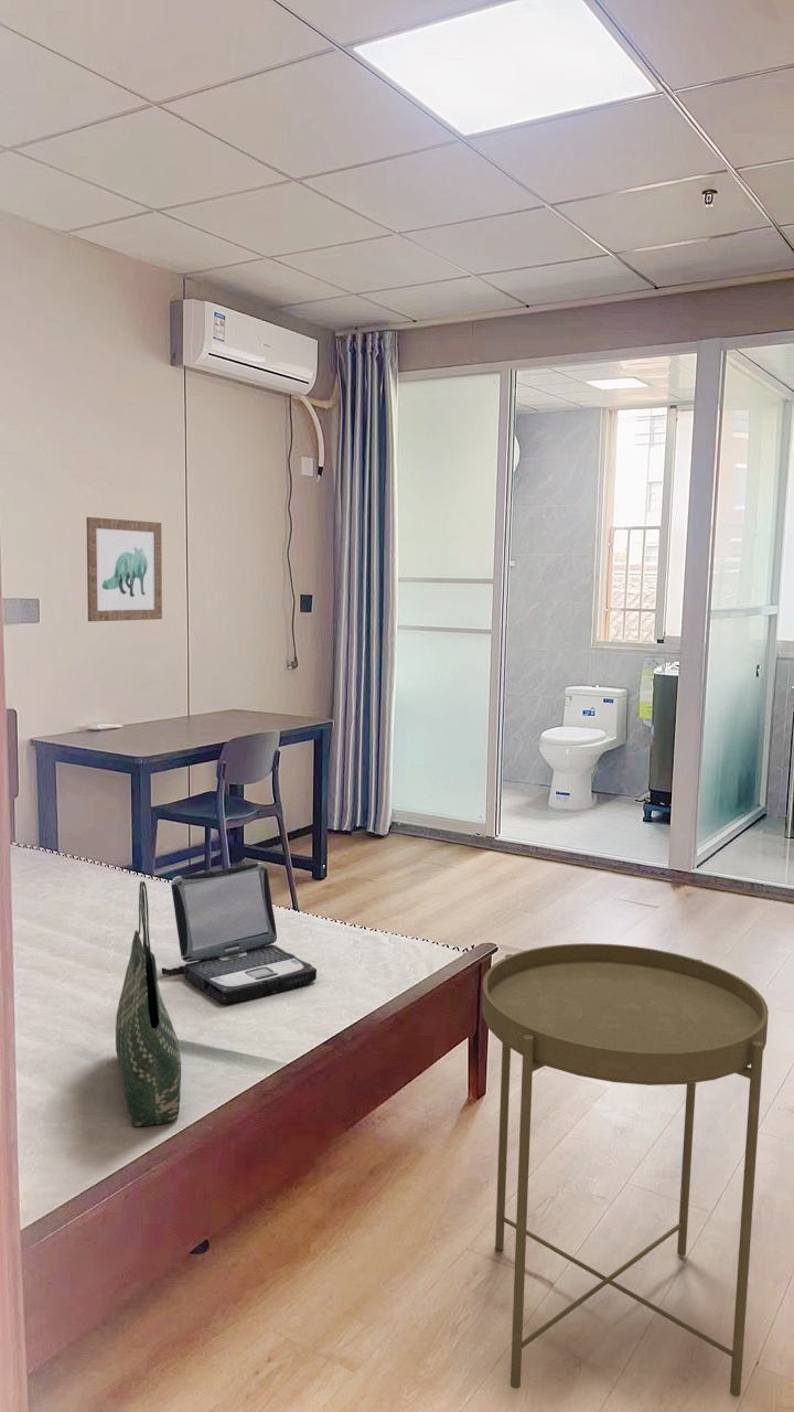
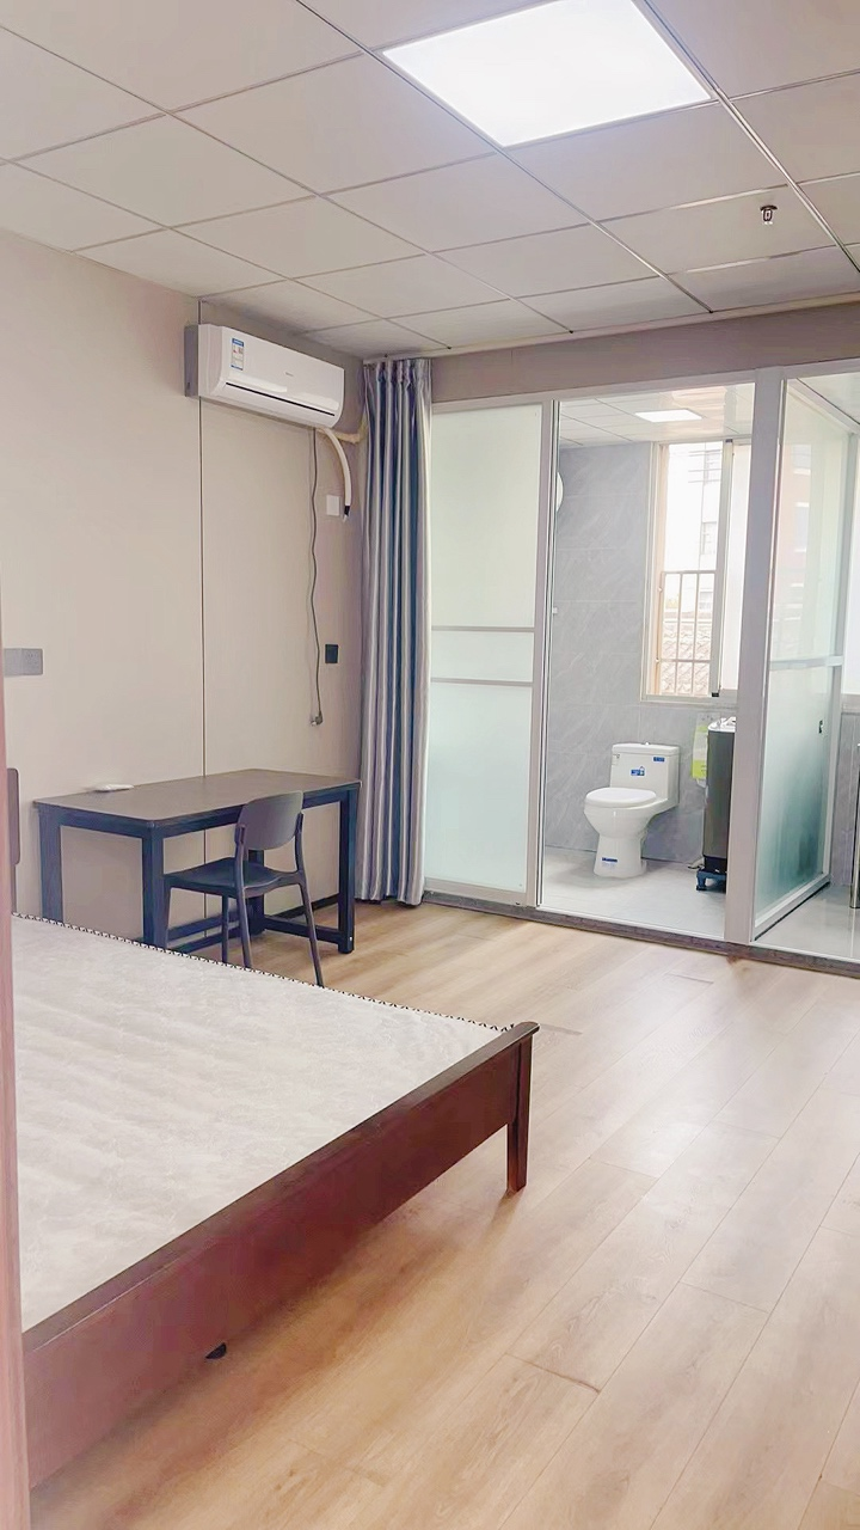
- tote bag [115,880,182,1127]
- side table [481,942,770,1398]
- laptop [161,862,318,1005]
- wall art [85,516,163,622]
